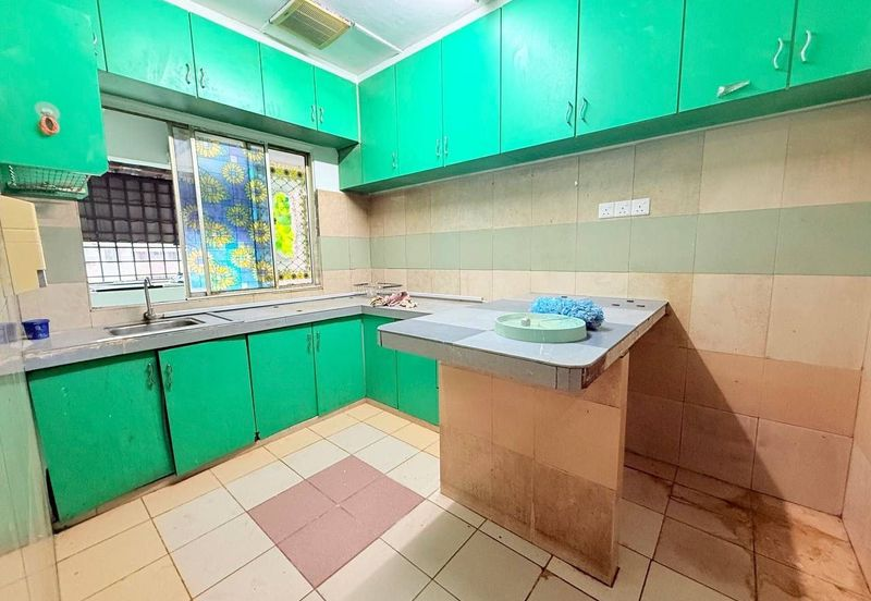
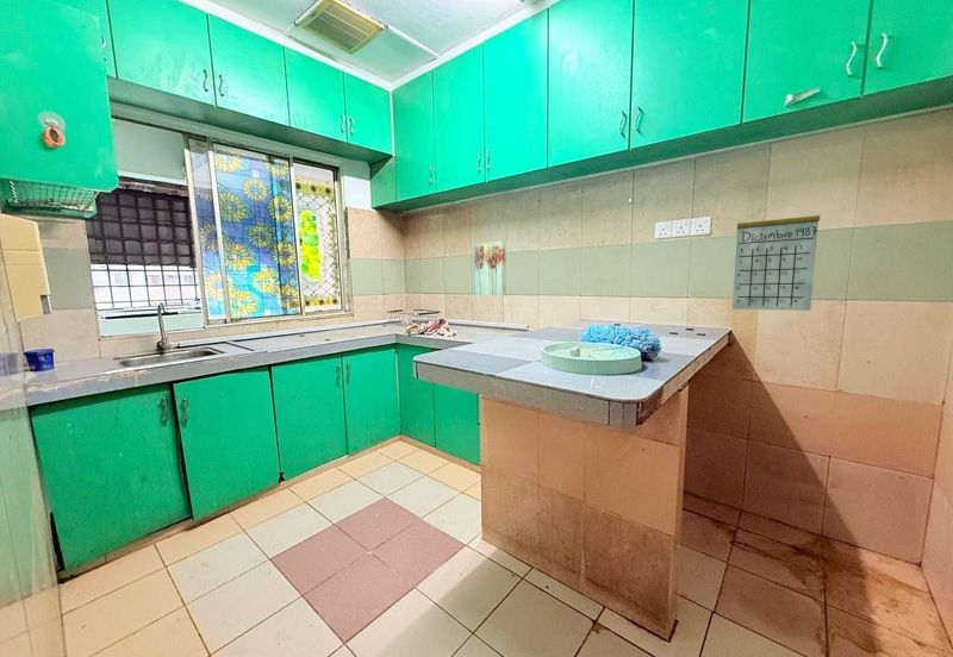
+ calendar [731,198,821,312]
+ wall art [473,239,507,296]
